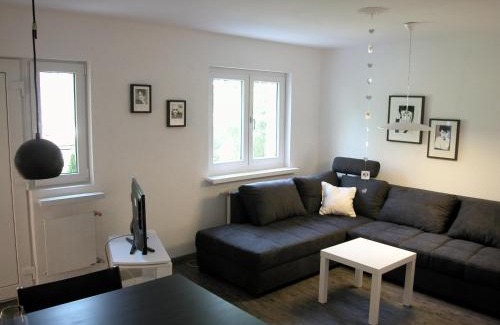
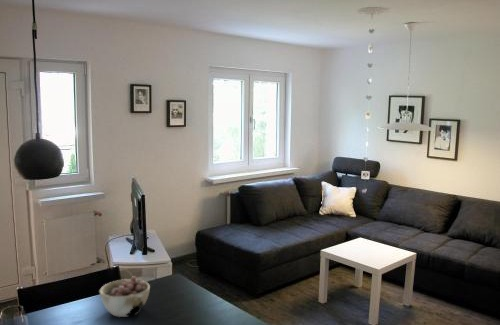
+ bowl [98,275,151,318]
